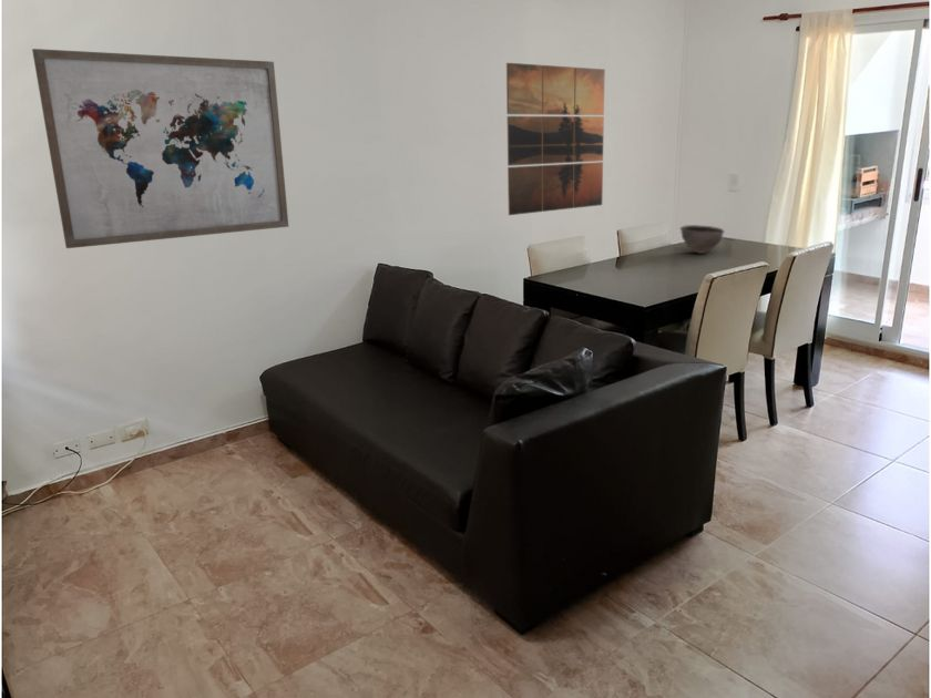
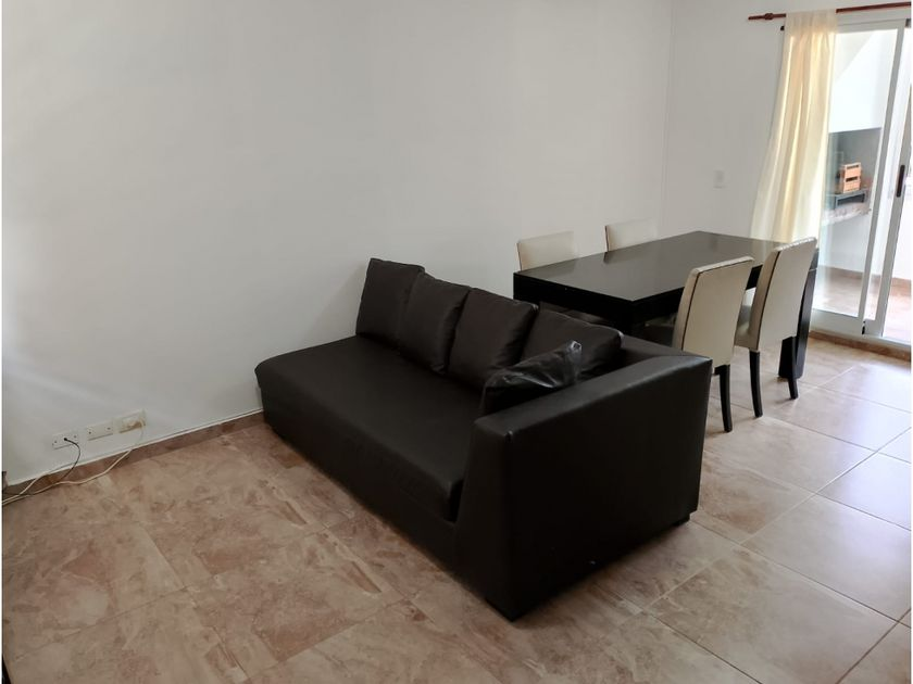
- wall art [31,48,289,249]
- bowl [679,224,726,255]
- wall art [505,62,606,216]
